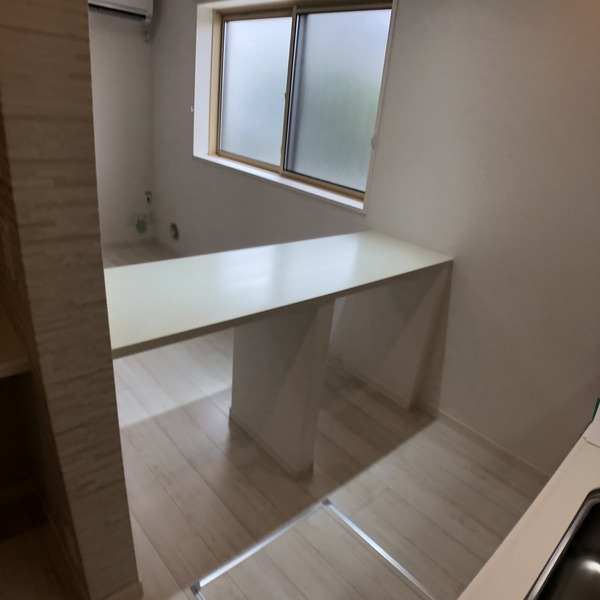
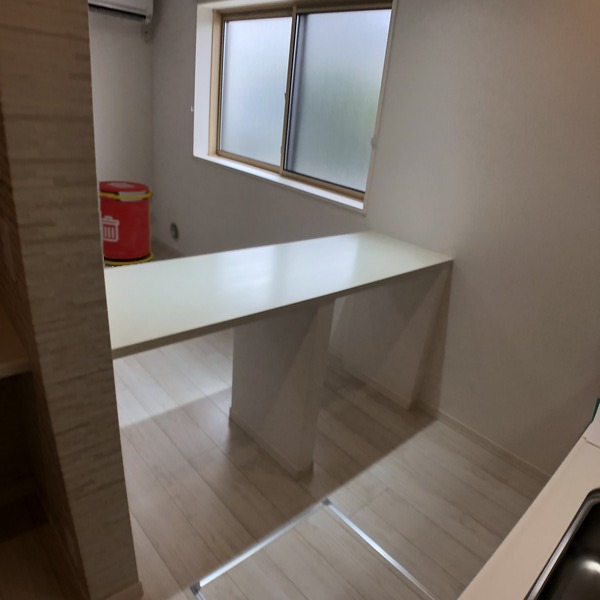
+ trash can [98,180,155,266]
